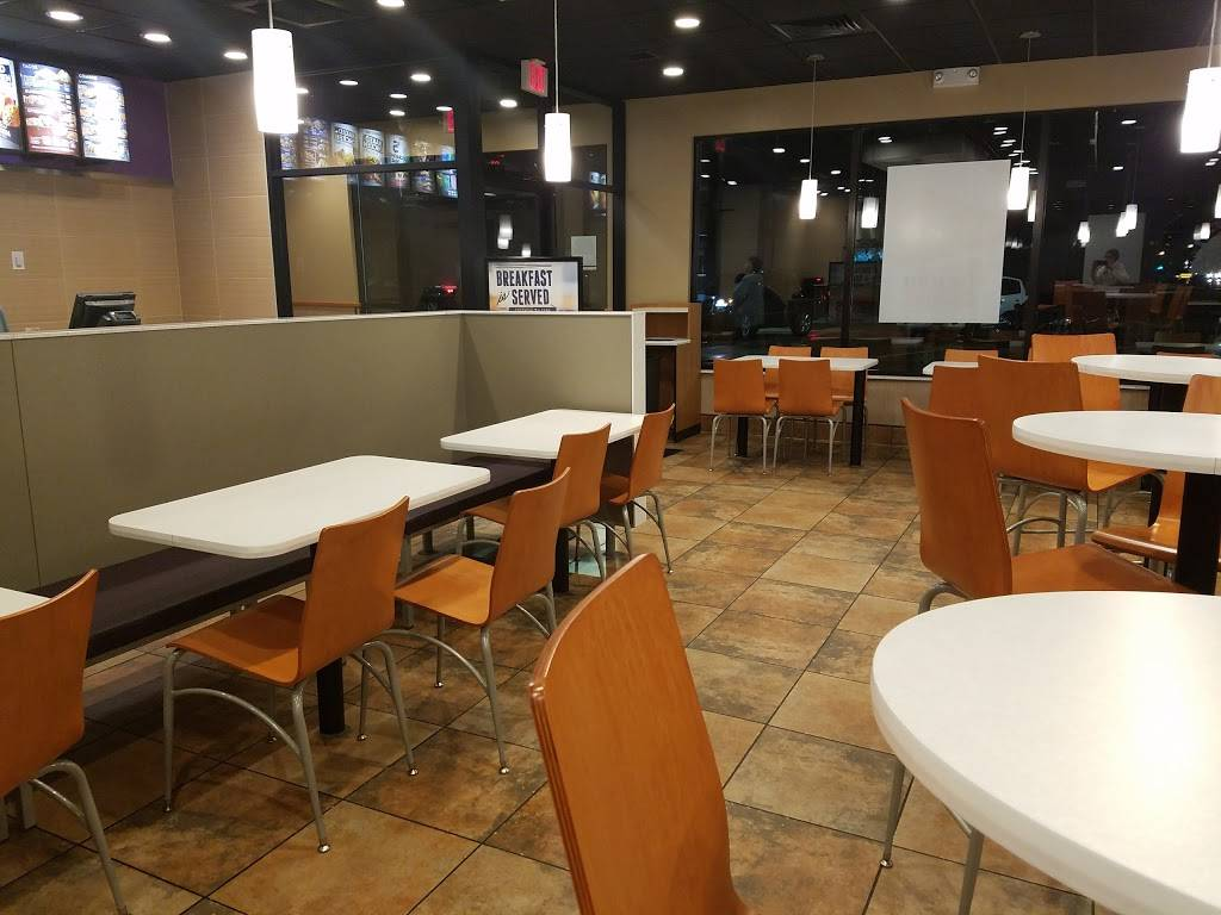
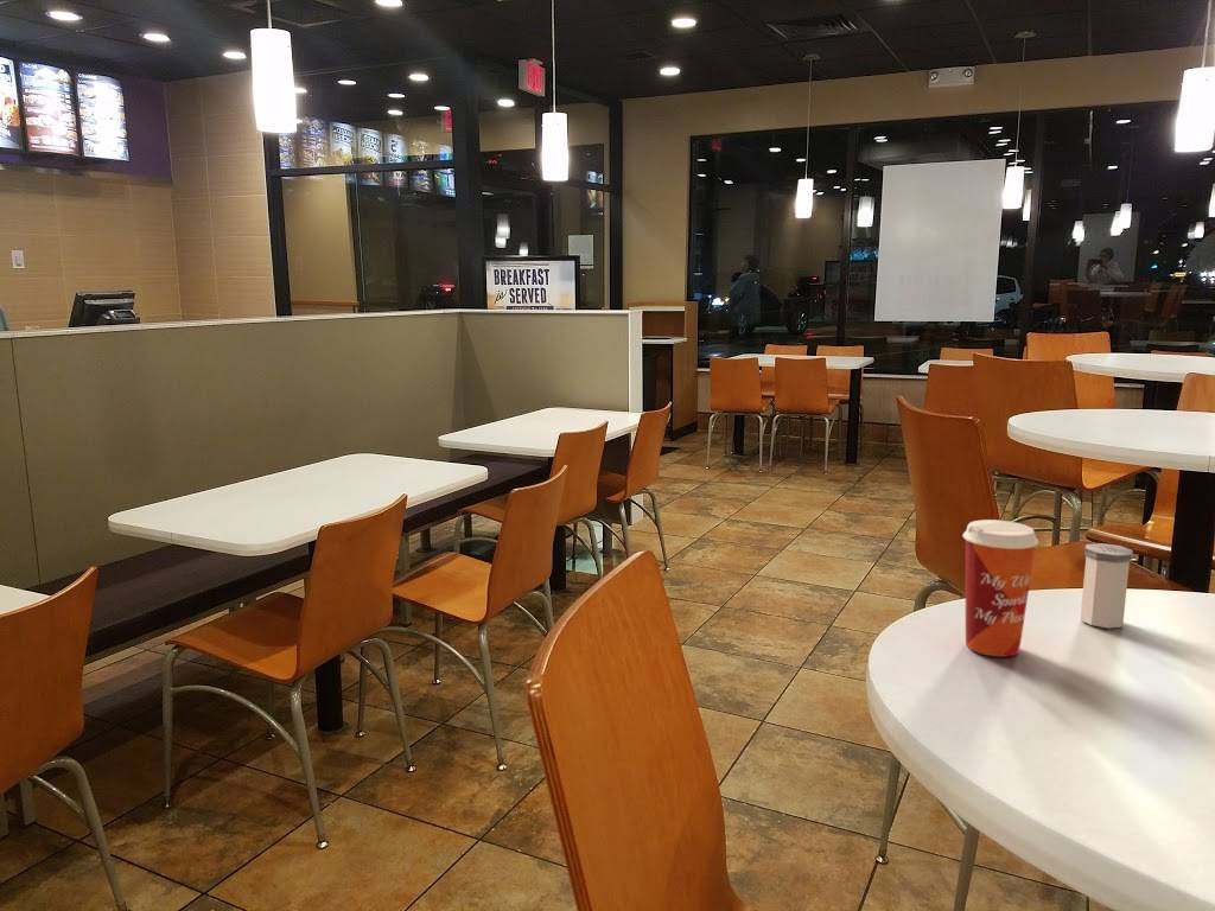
+ salt shaker [1080,542,1134,629]
+ paper cup [962,518,1039,658]
